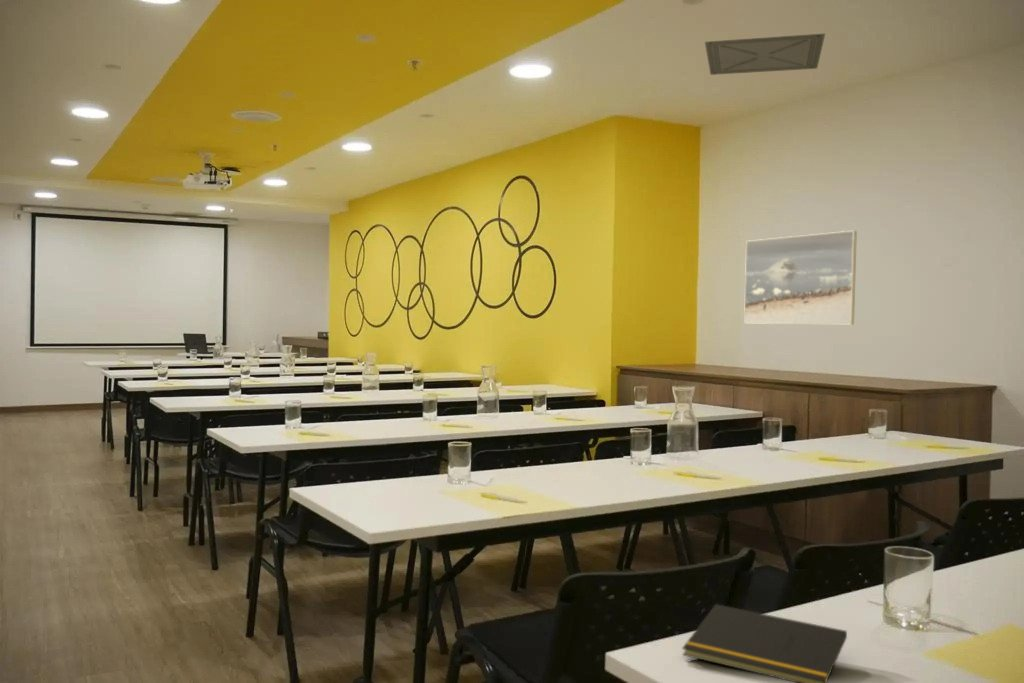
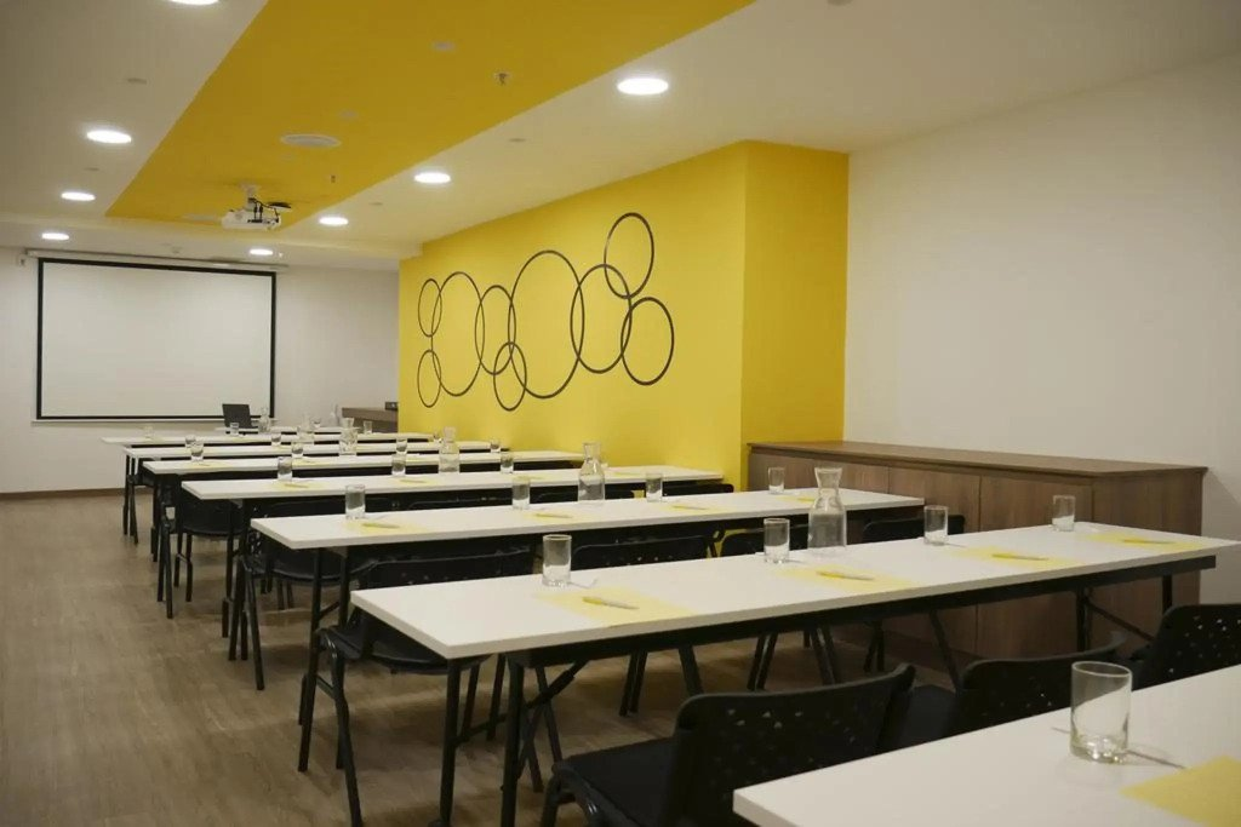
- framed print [743,230,858,325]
- ceiling vent [704,33,826,76]
- notepad [681,603,848,683]
